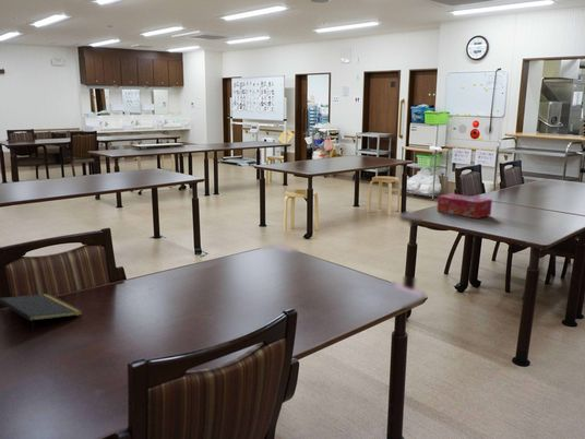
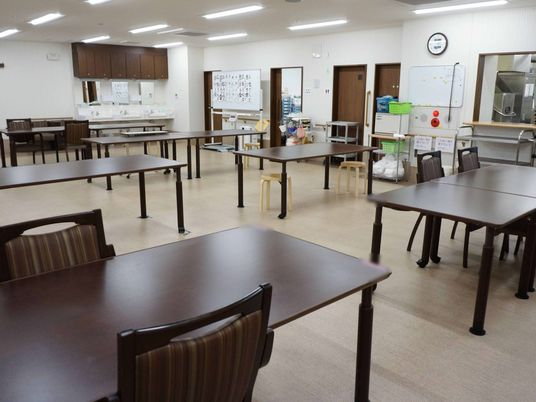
- notepad [0,293,84,332]
- tissue box [437,192,493,220]
